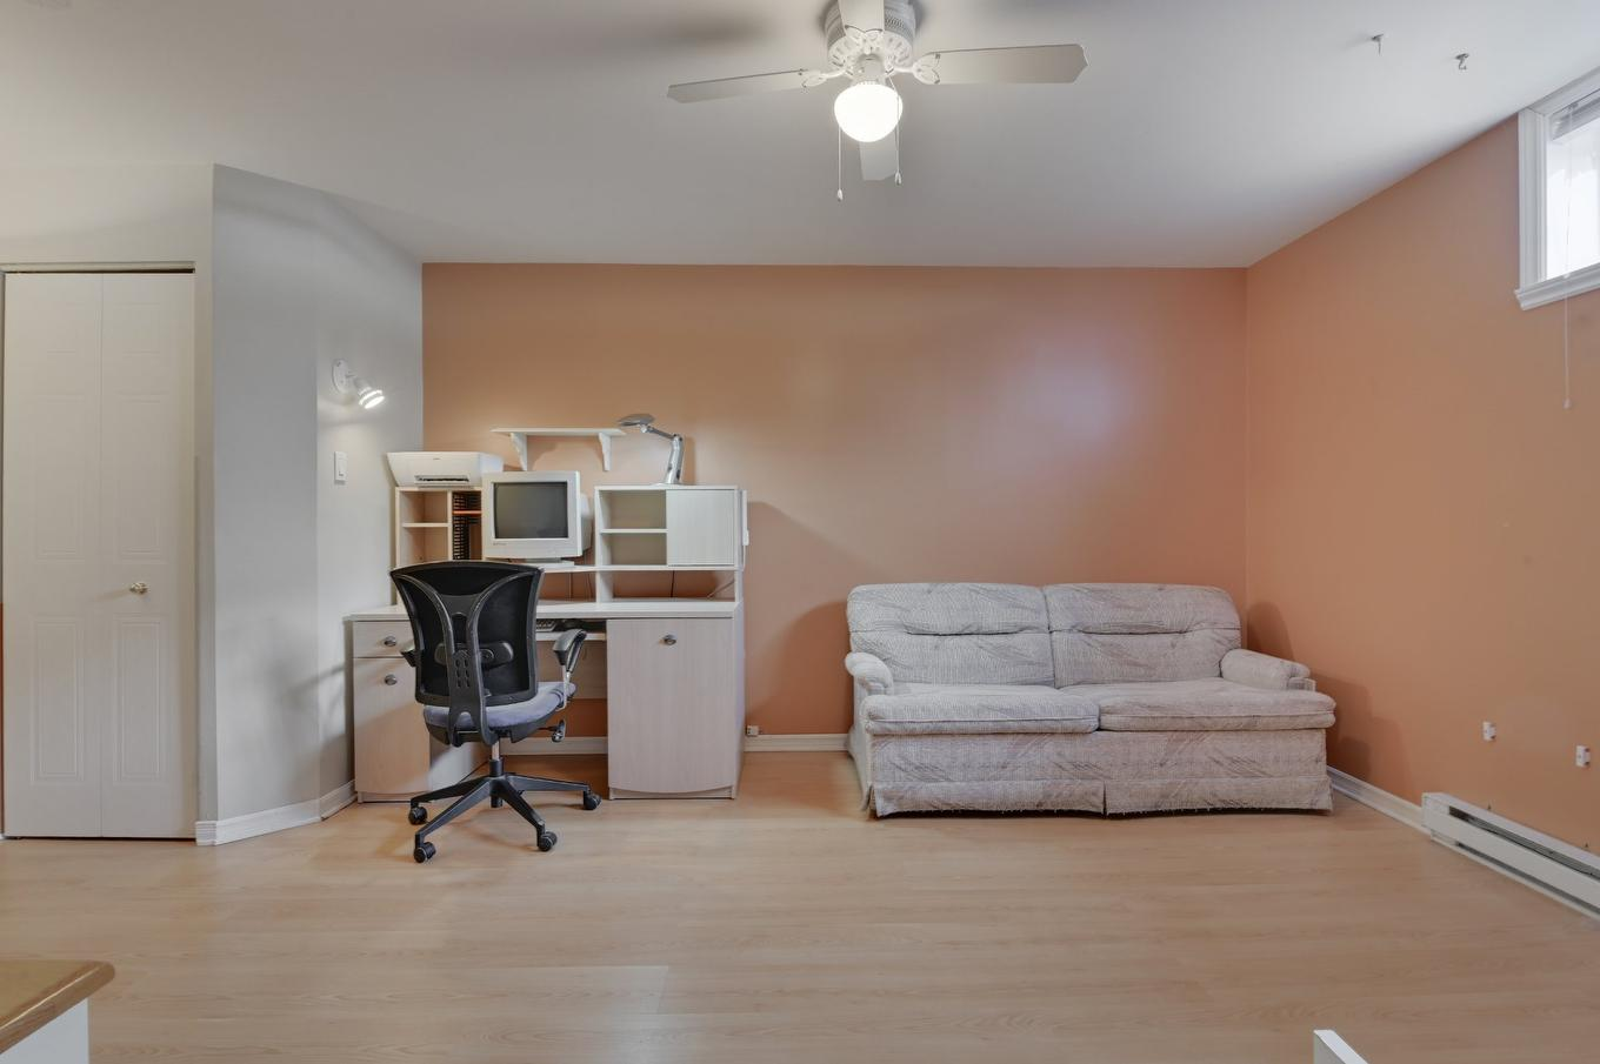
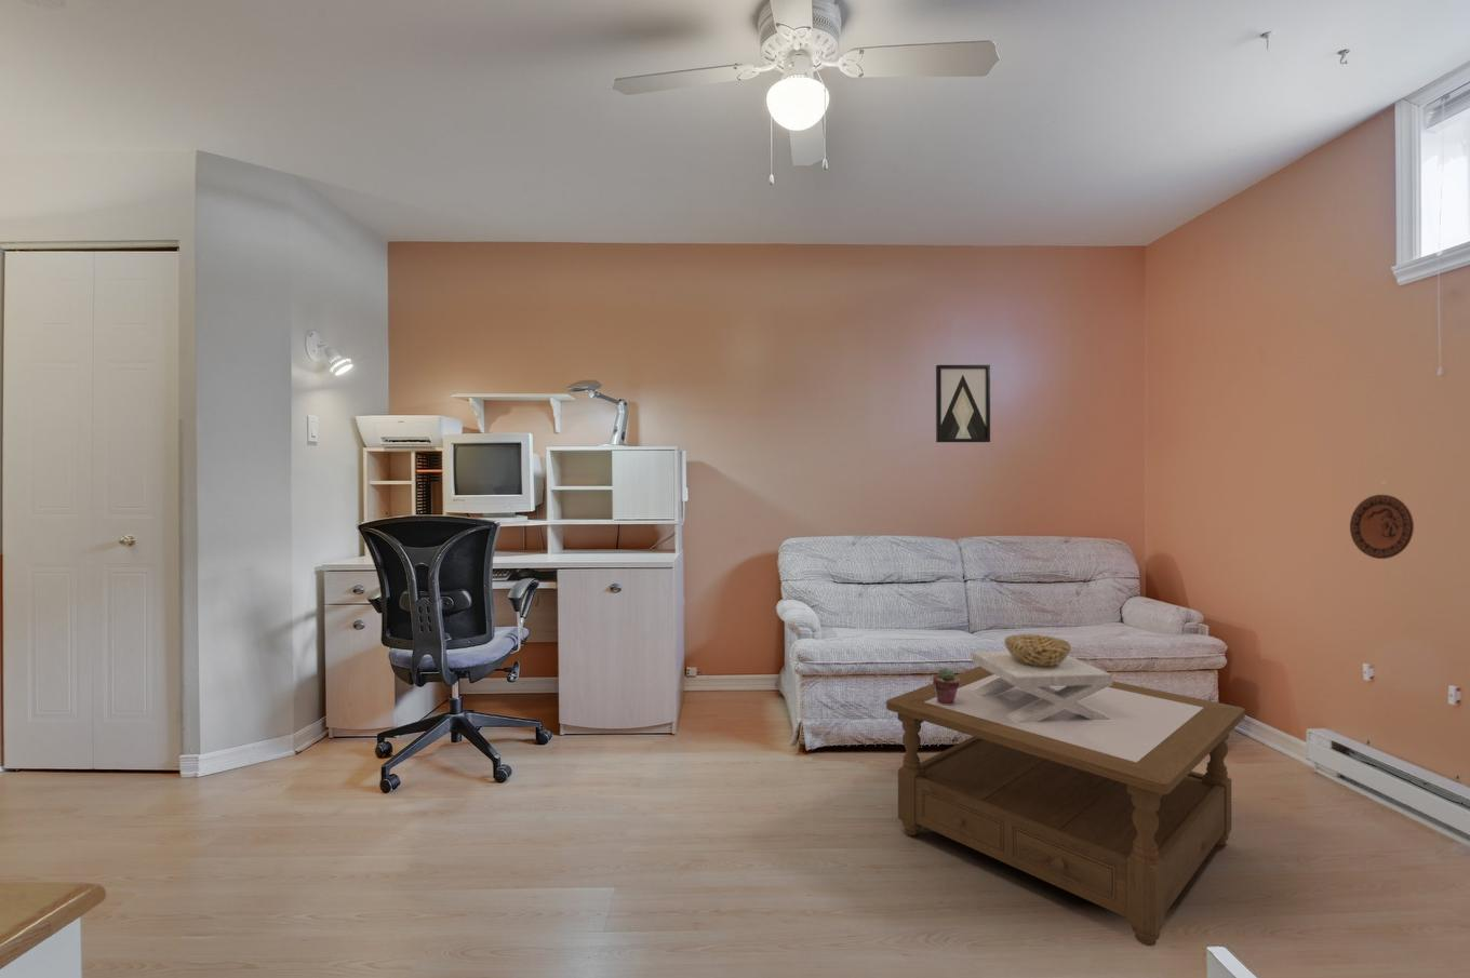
+ decorative plate [1349,493,1414,560]
+ decorative bowl [970,633,1113,723]
+ potted succulent [932,667,960,705]
+ coffee table [885,666,1246,946]
+ wall art [935,365,991,443]
